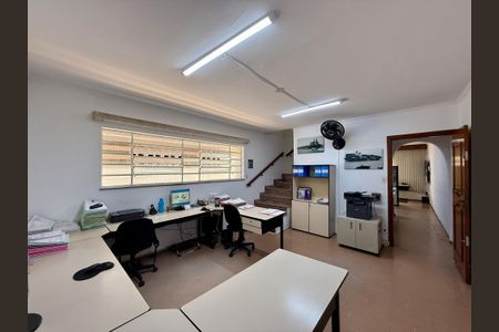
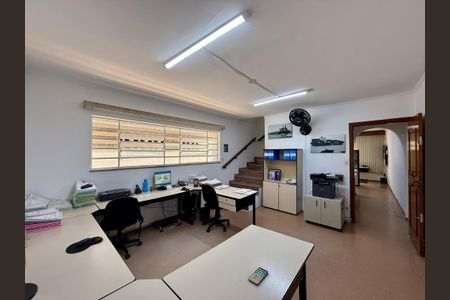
+ smartphone [247,266,269,286]
